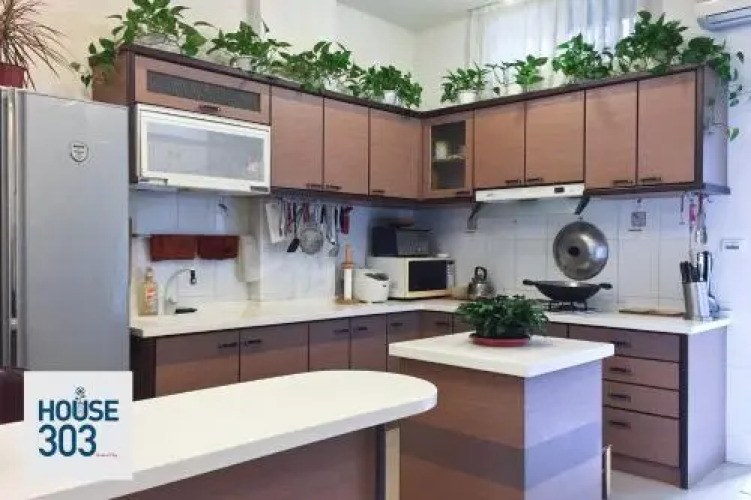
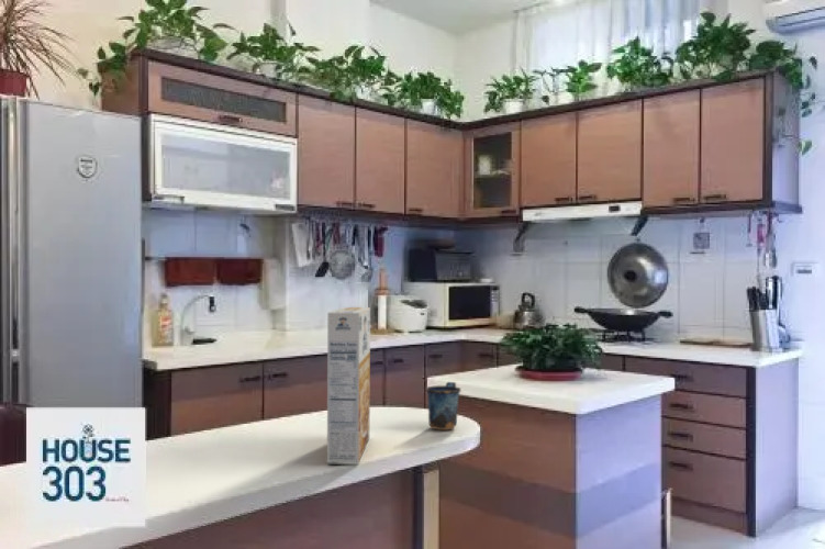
+ cereal box [326,306,371,466]
+ mug [425,381,462,432]
